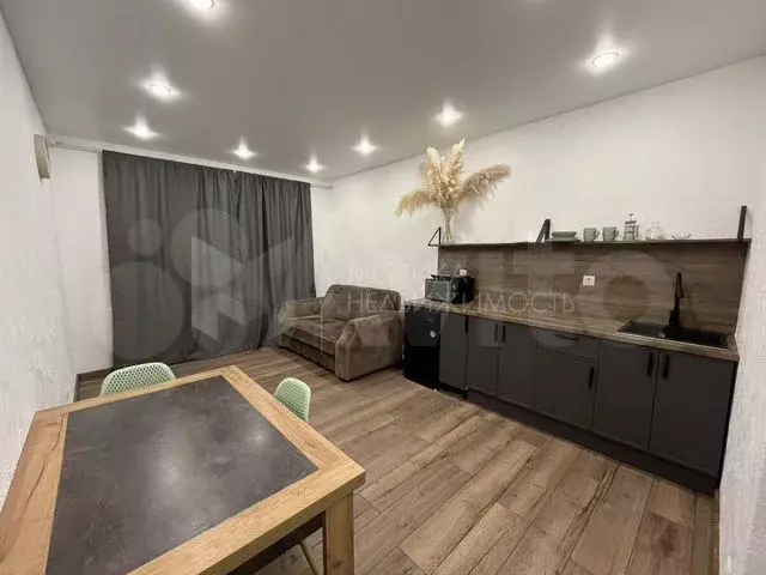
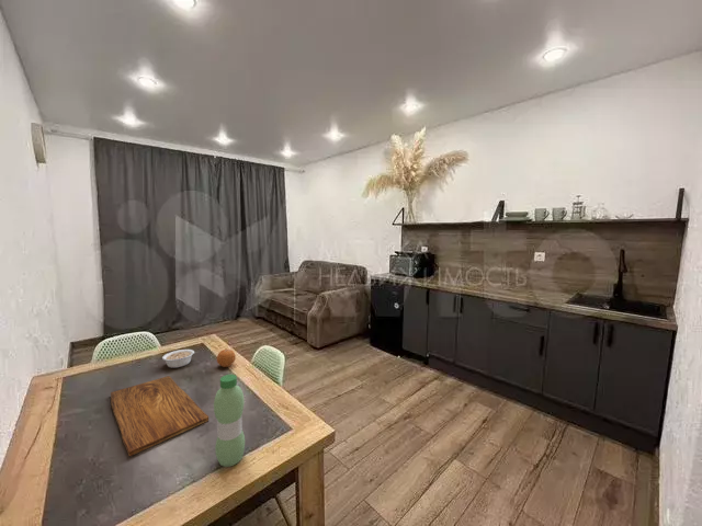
+ water bottle [213,374,246,468]
+ fruit [216,348,237,368]
+ cutting board [110,375,210,457]
+ legume [161,348,201,369]
